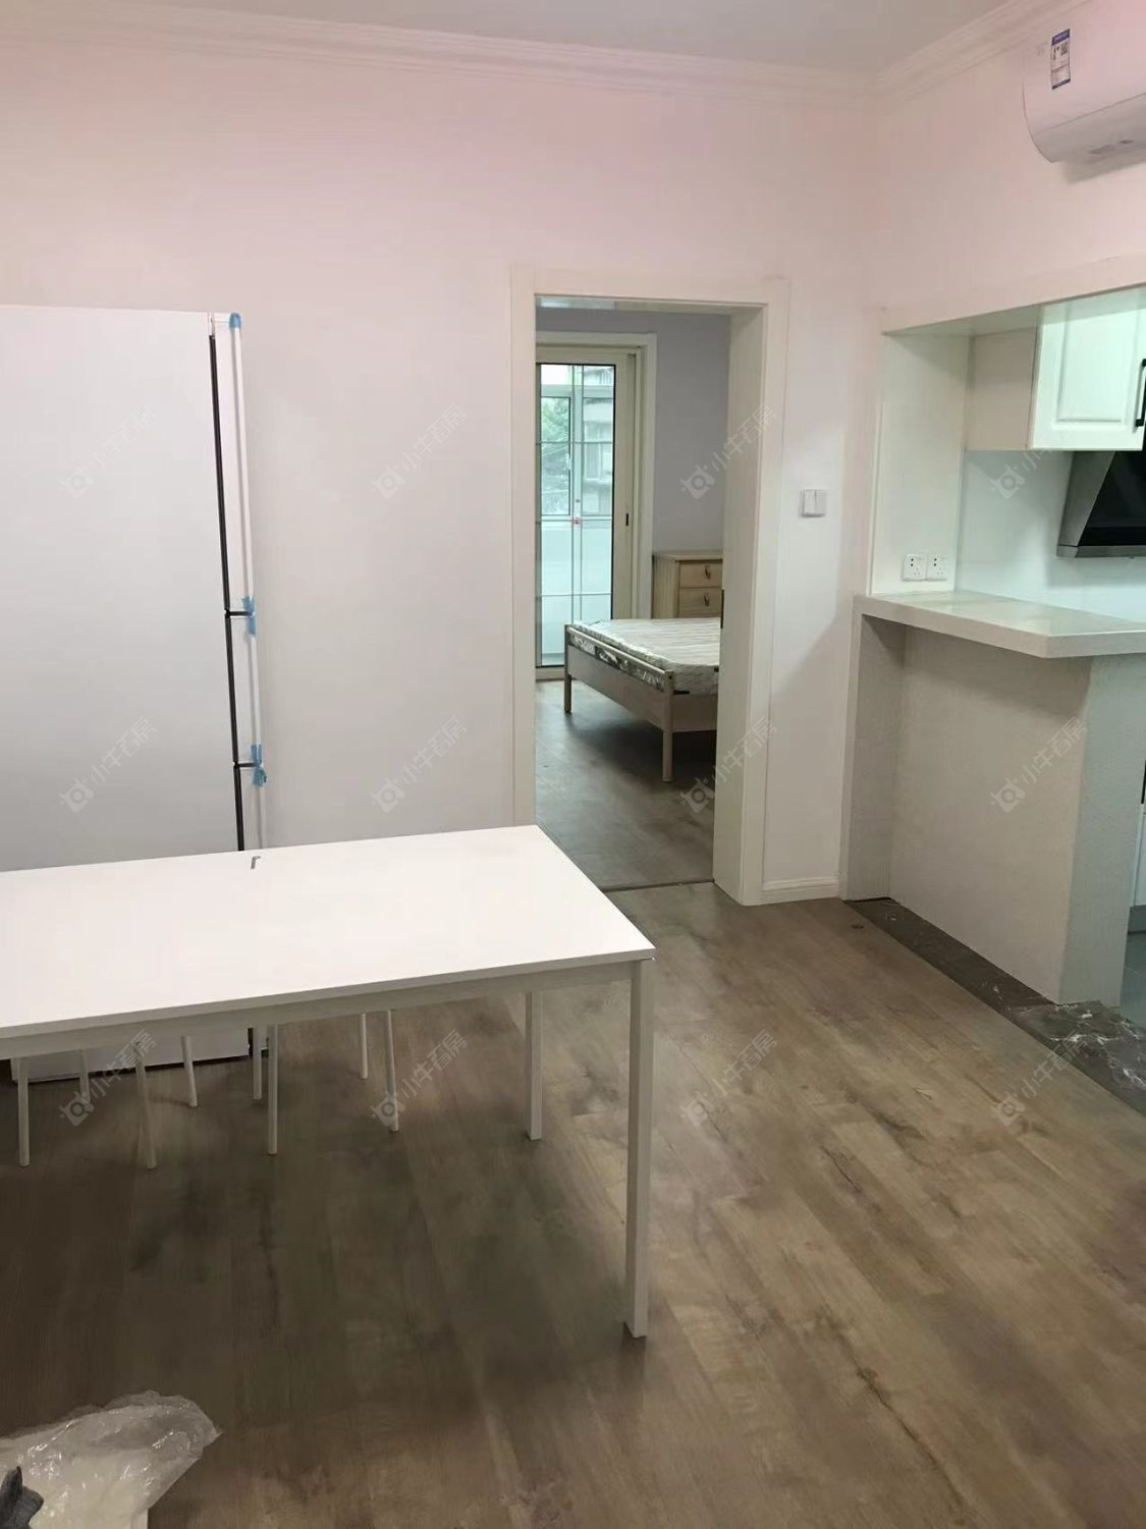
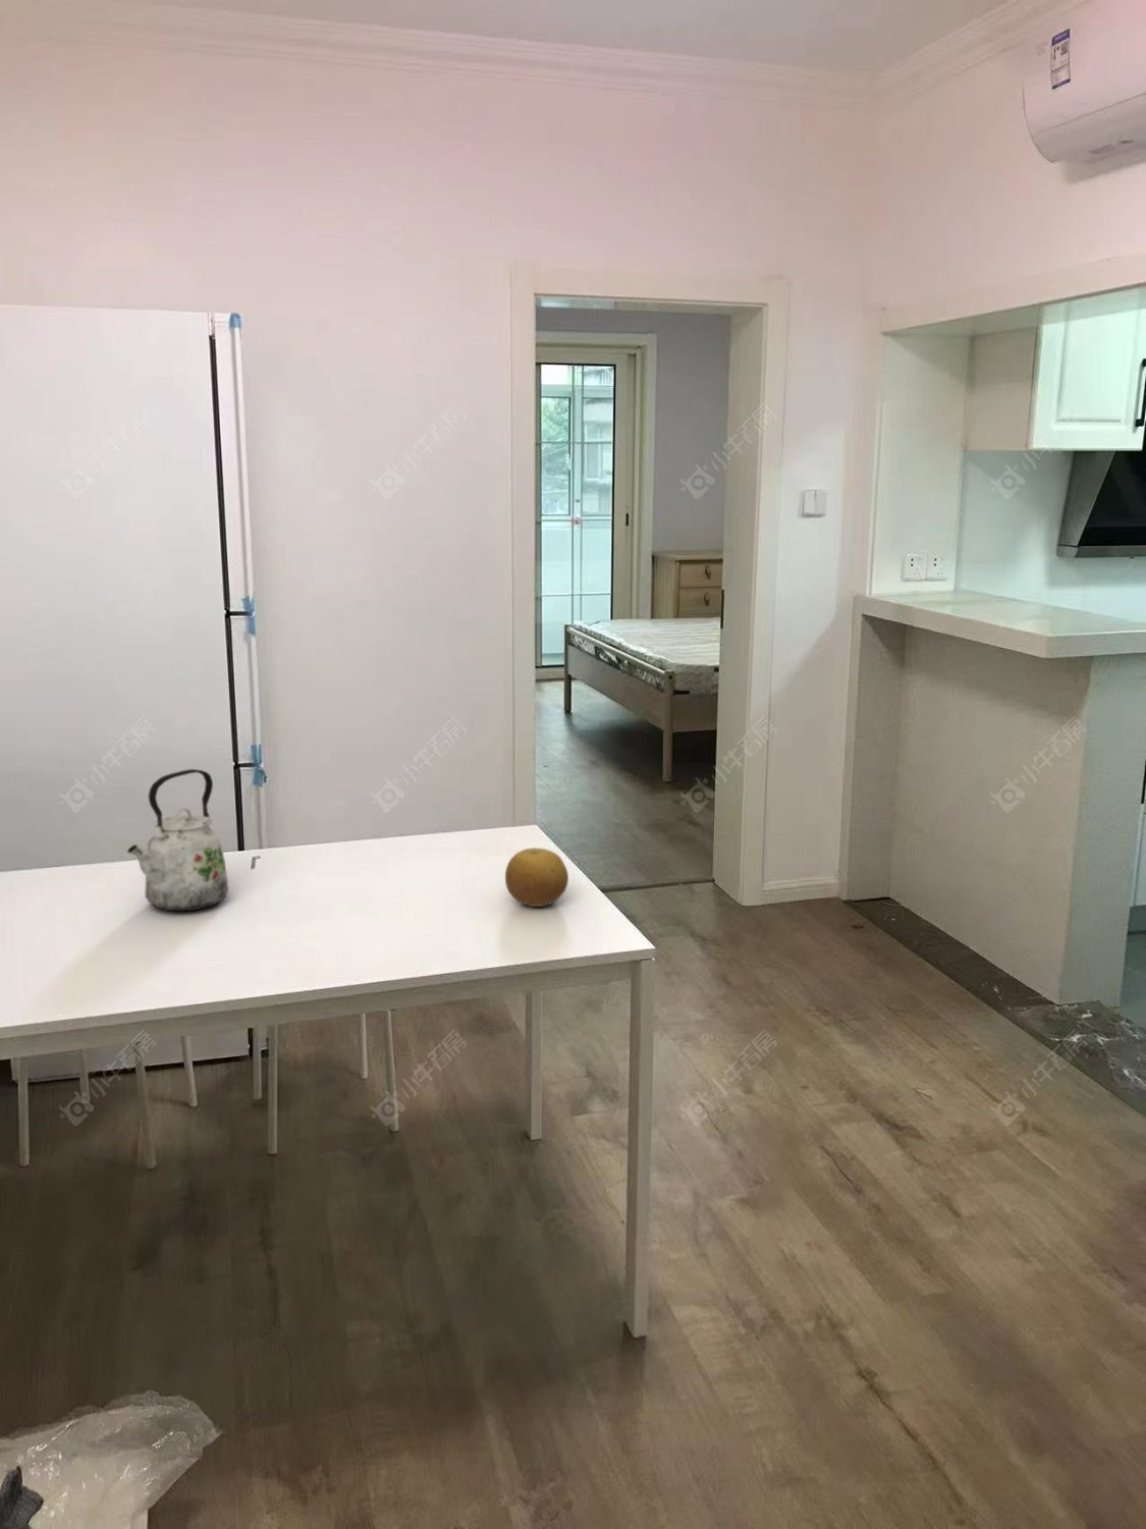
+ kettle [126,768,230,911]
+ fruit [504,846,569,908]
